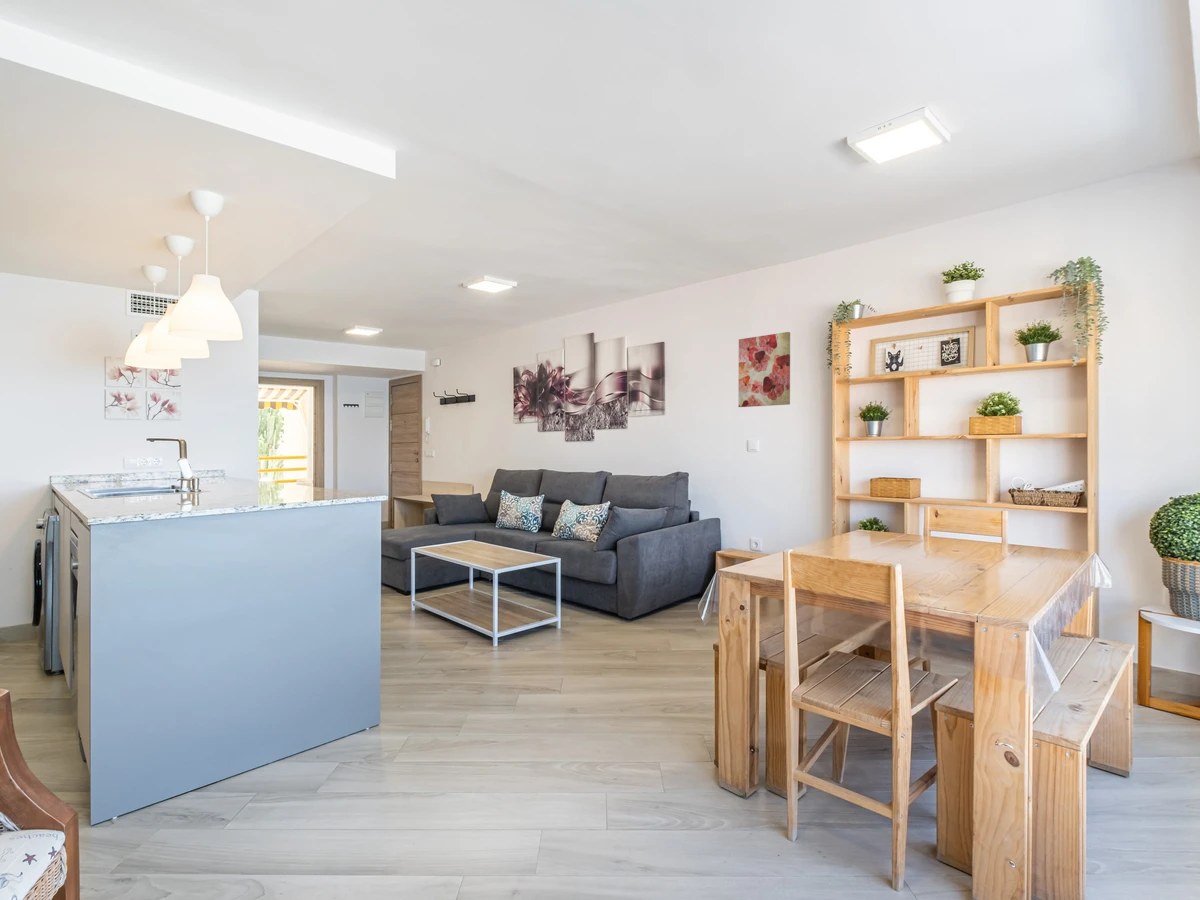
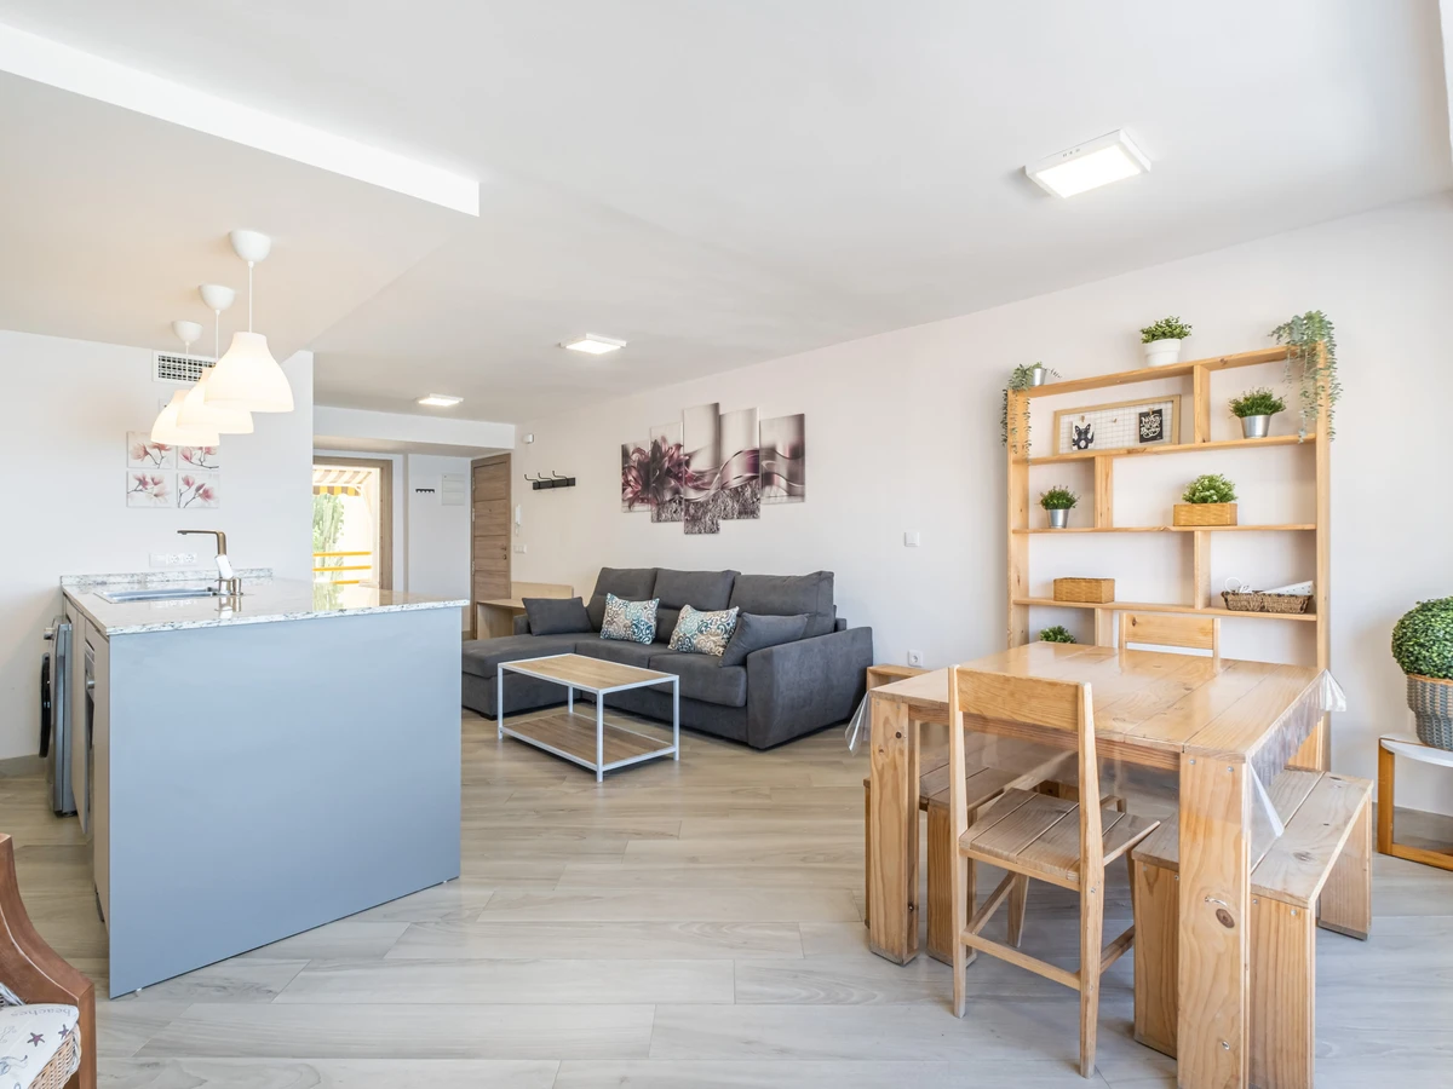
- wall art [737,331,791,408]
